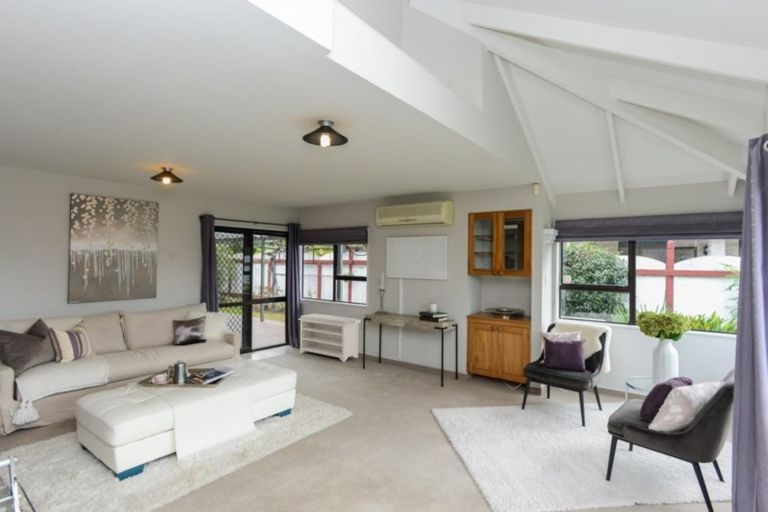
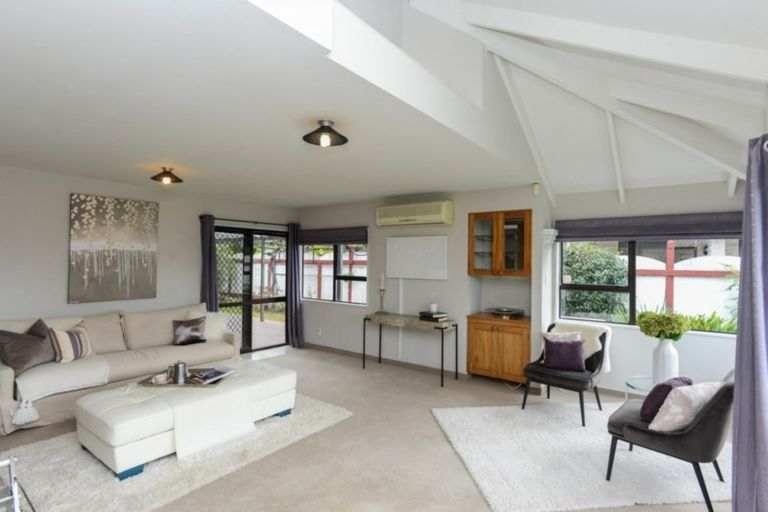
- bench [297,313,362,363]
